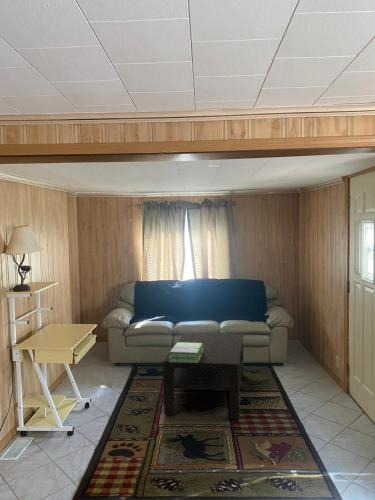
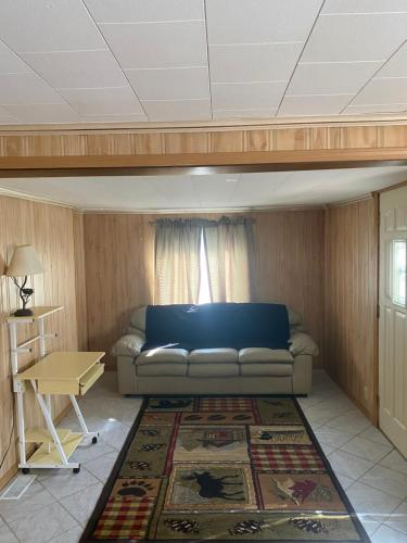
- stack of books [169,341,204,363]
- coffee table [162,332,245,420]
